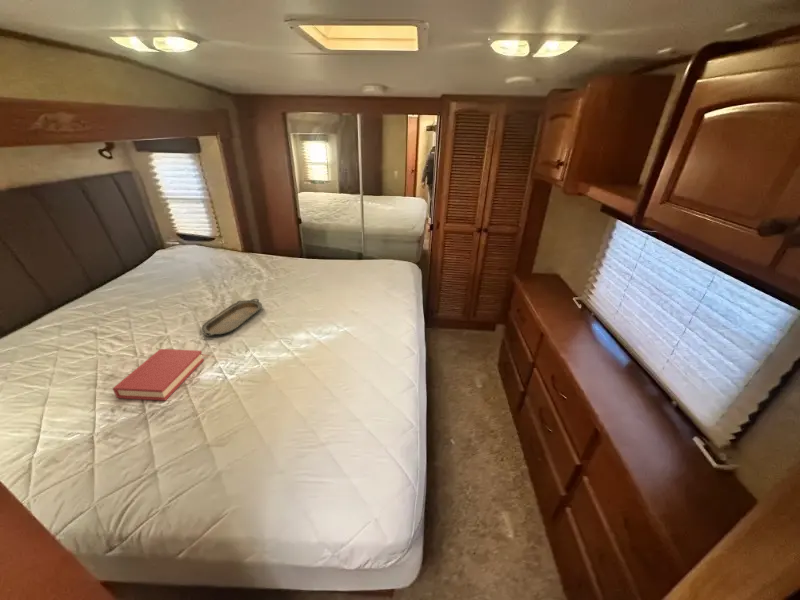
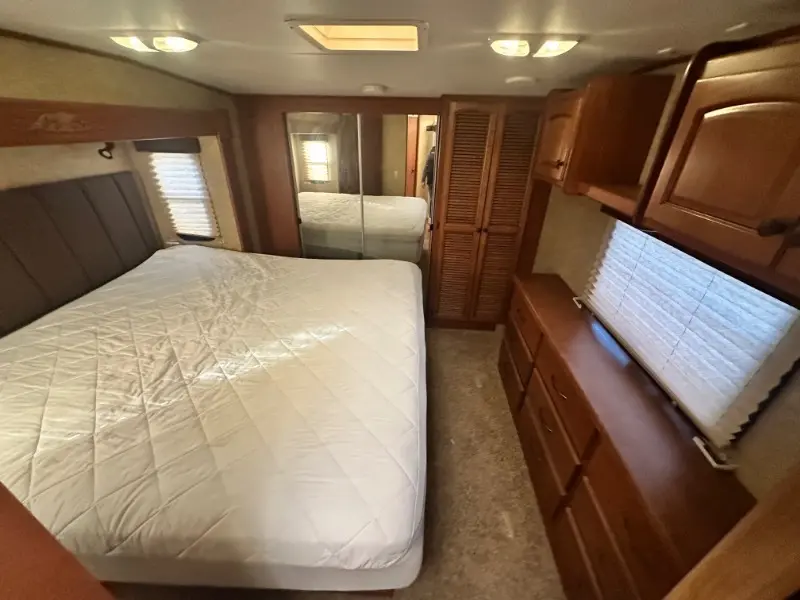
- serving tray [201,298,263,338]
- hardback book [112,348,205,402]
